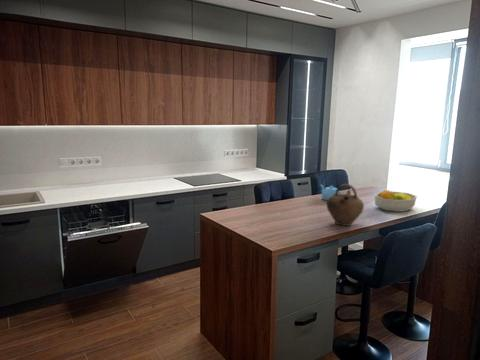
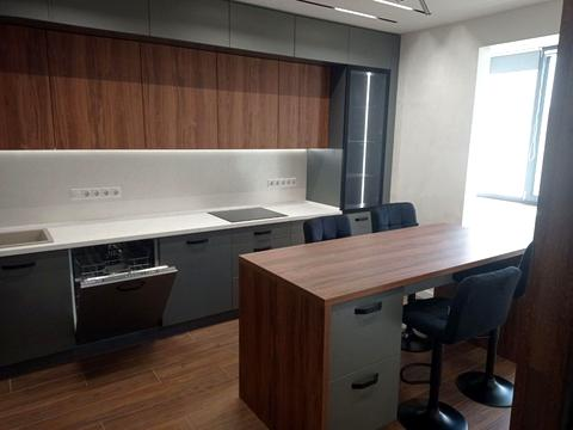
- fruit bowl [374,189,418,213]
- jug [325,183,365,227]
- teapot [319,183,341,201]
